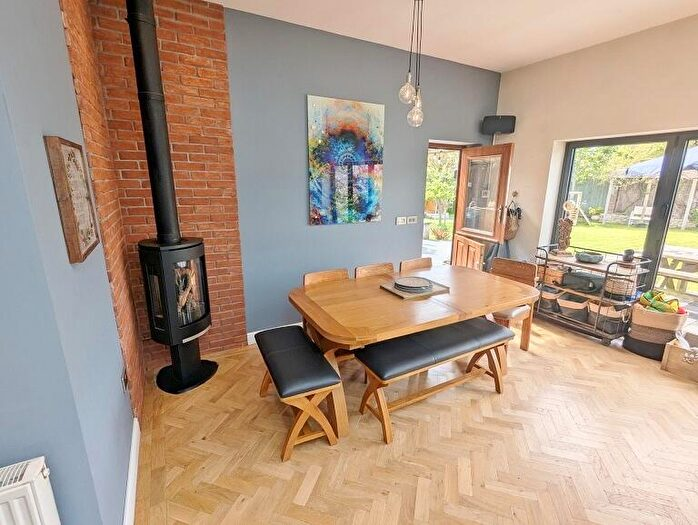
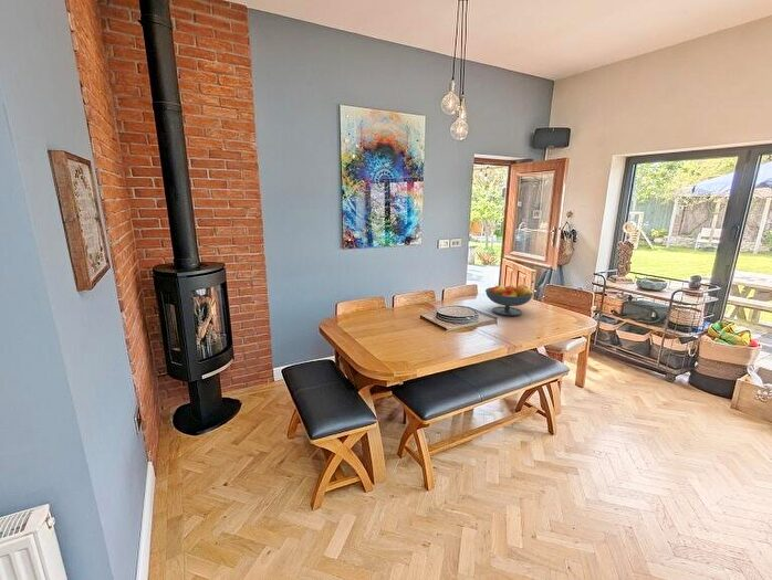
+ fruit bowl [484,284,534,317]
